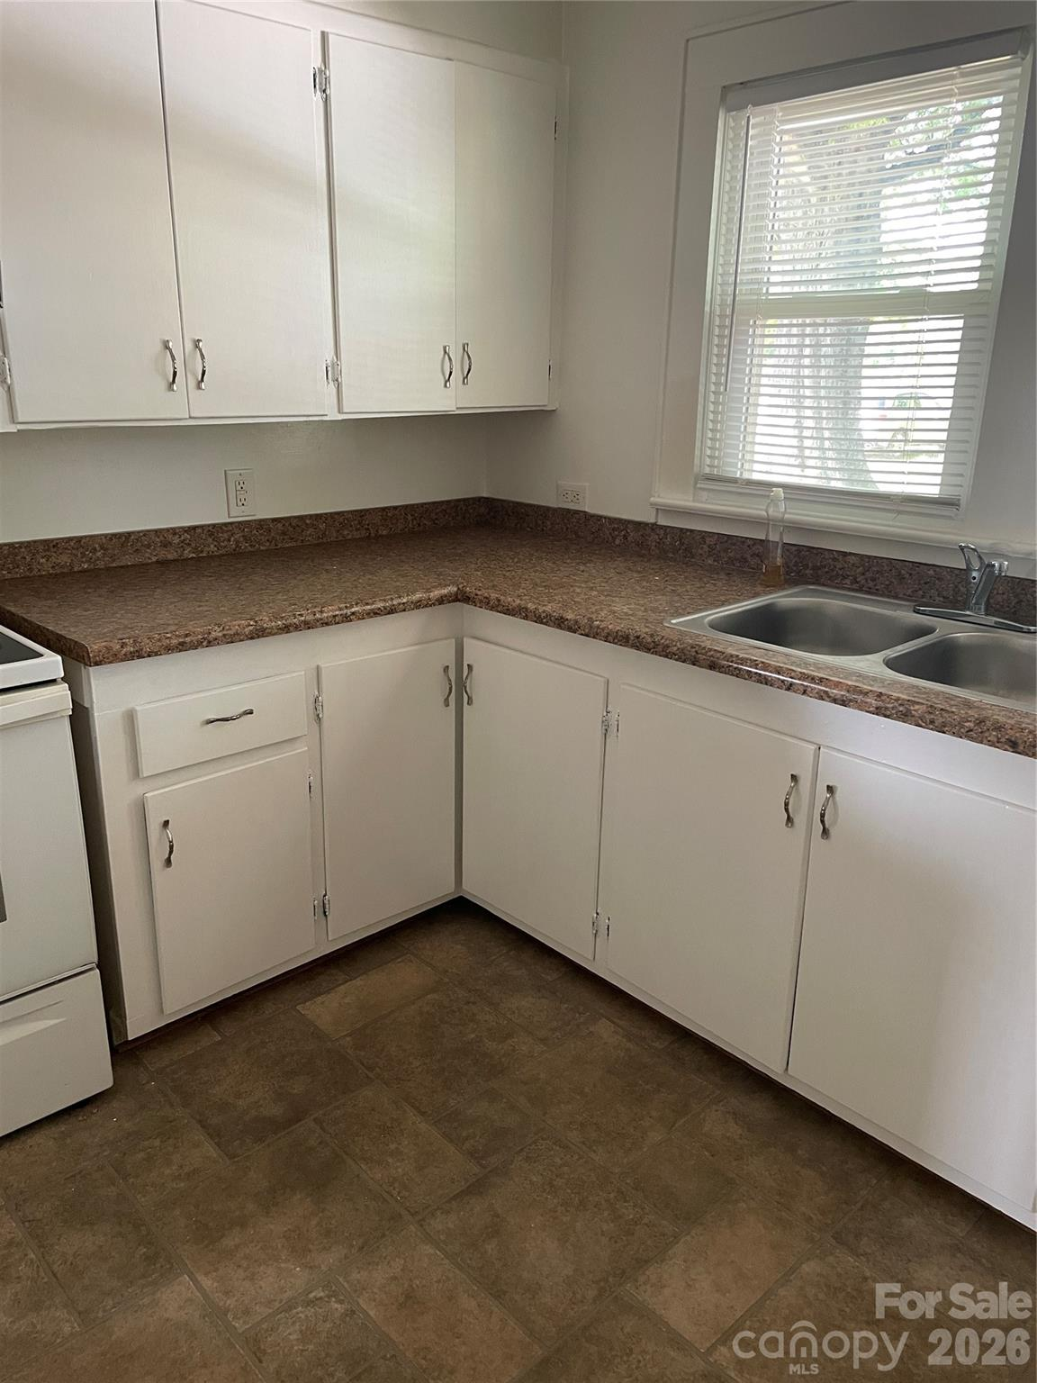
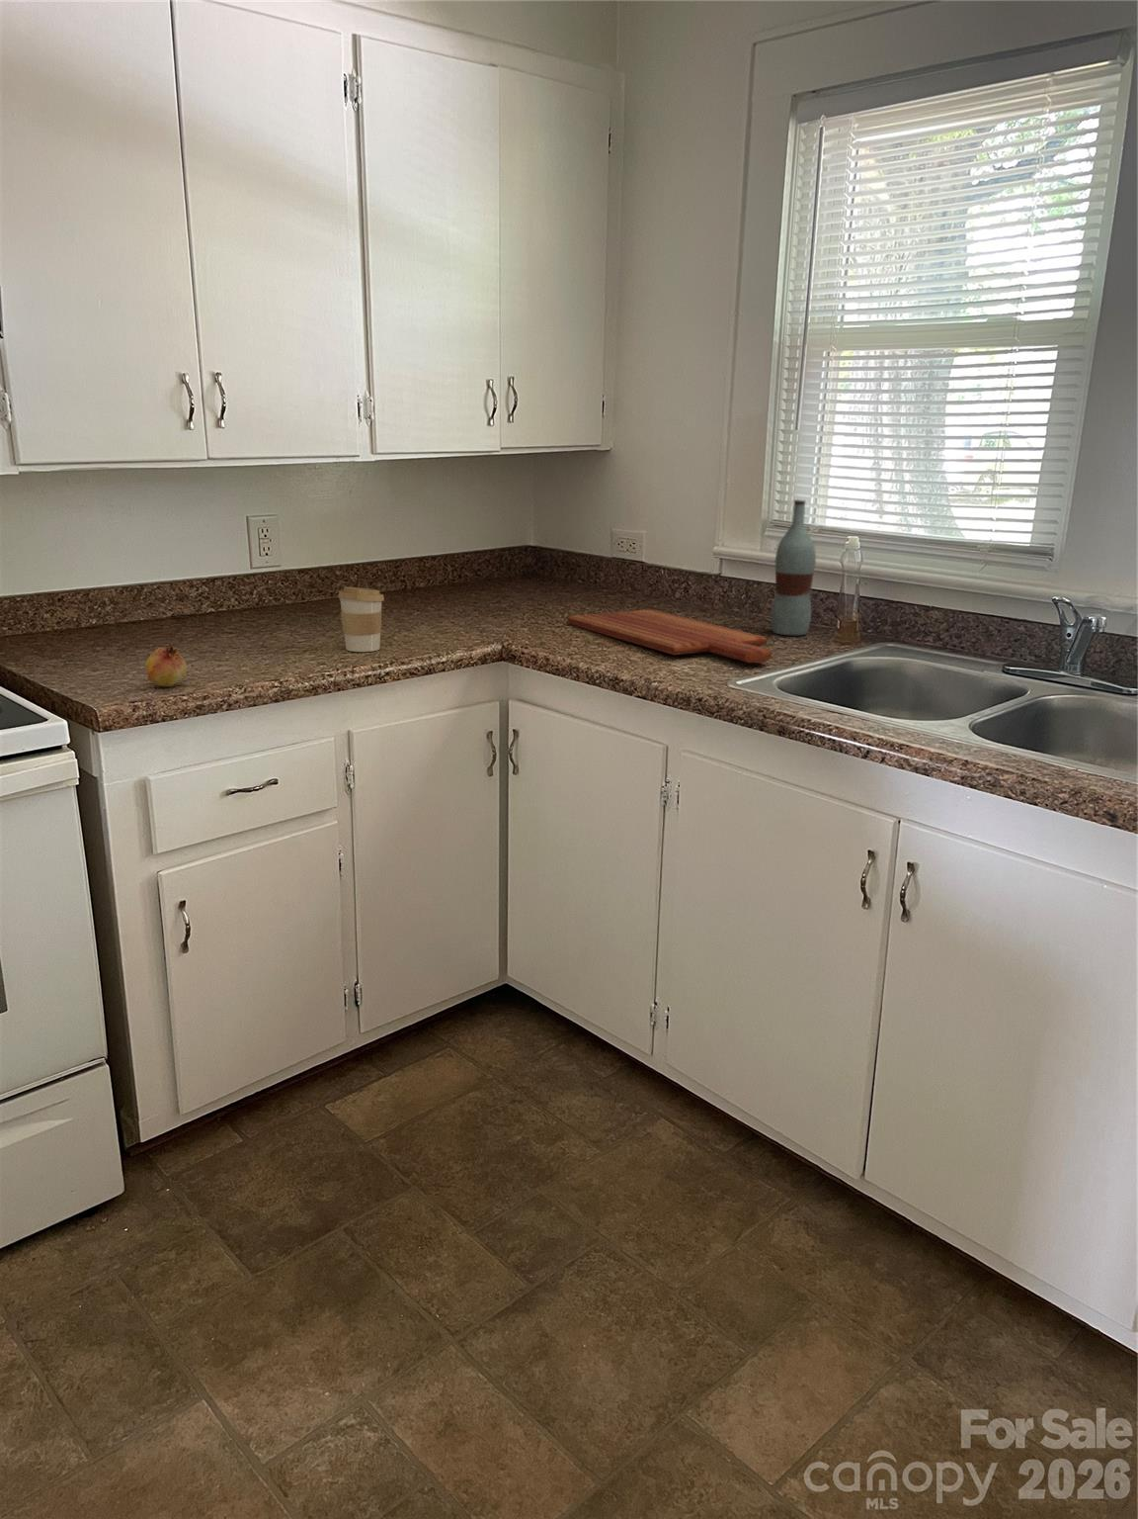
+ bottle [771,499,816,636]
+ coffee cup [337,586,385,653]
+ fruit [145,643,188,688]
+ cutting board [567,609,773,664]
